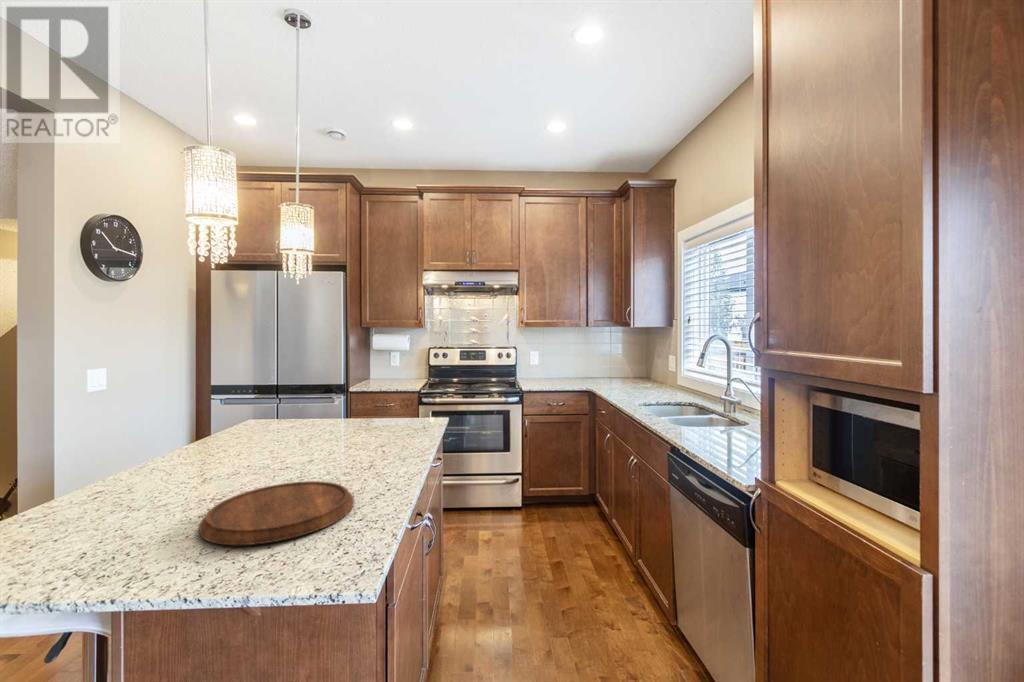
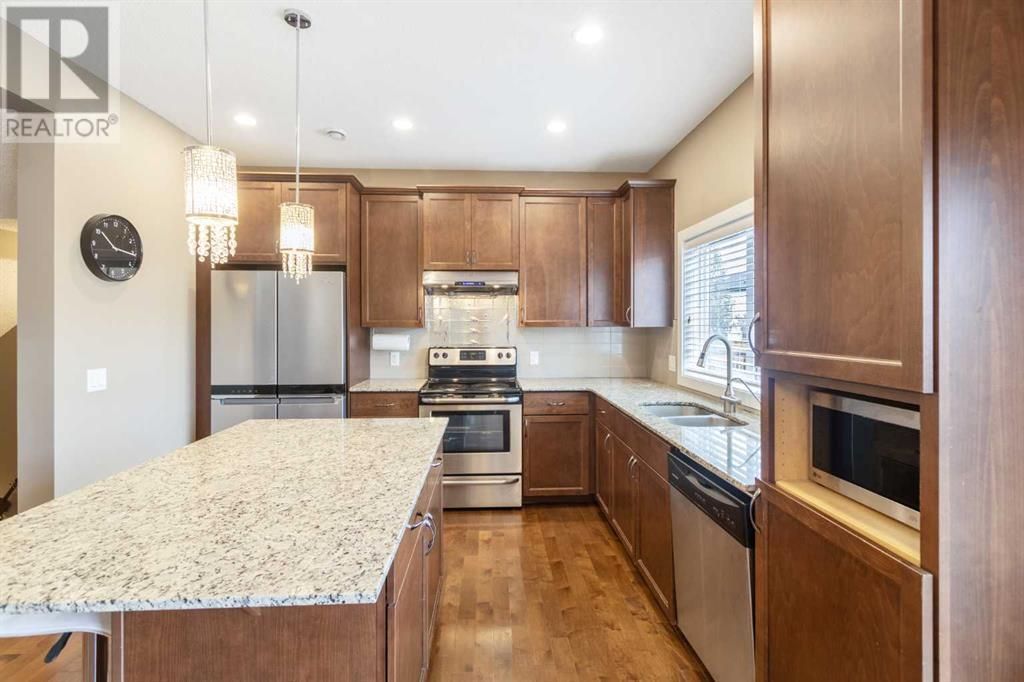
- cutting board [198,480,355,546]
